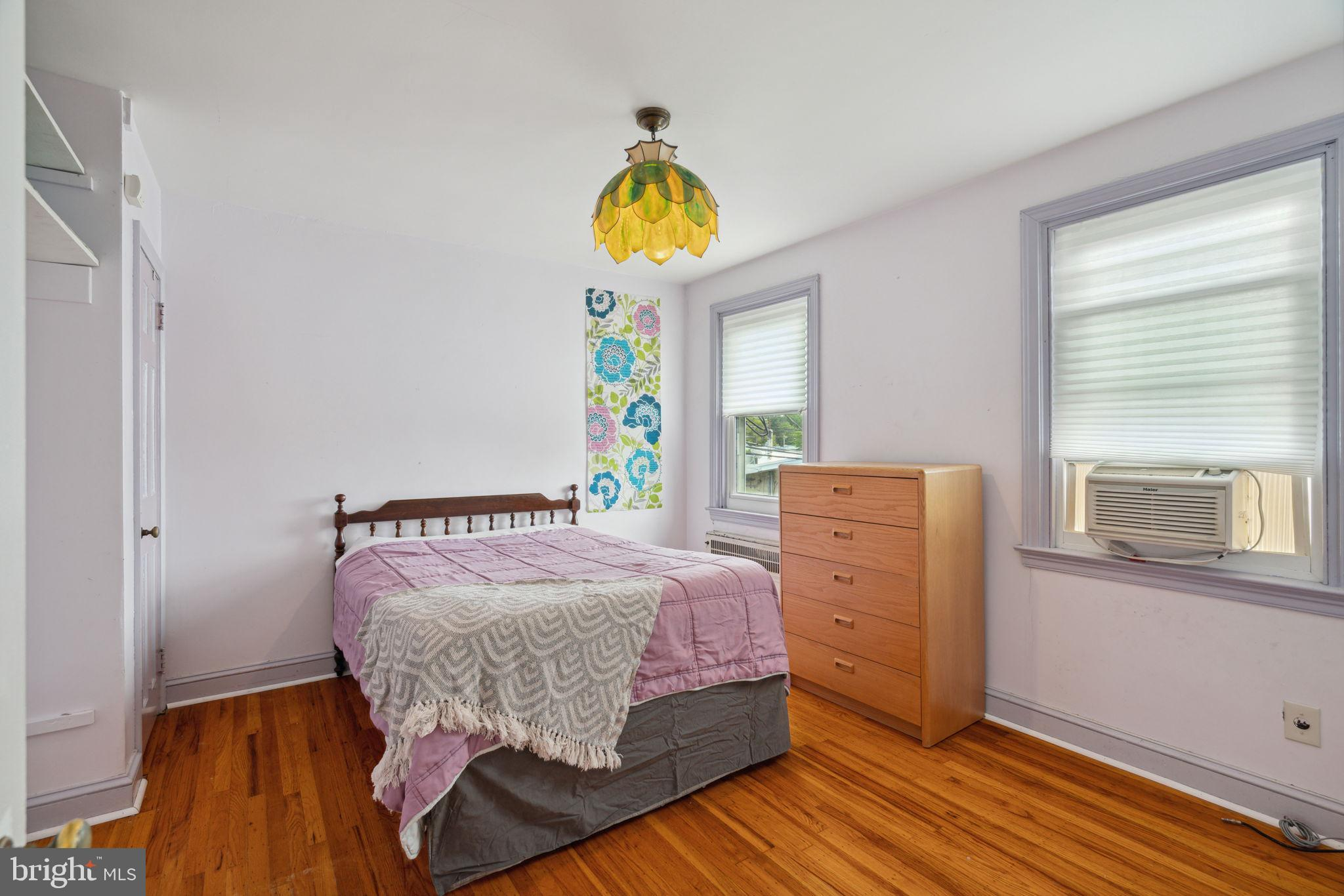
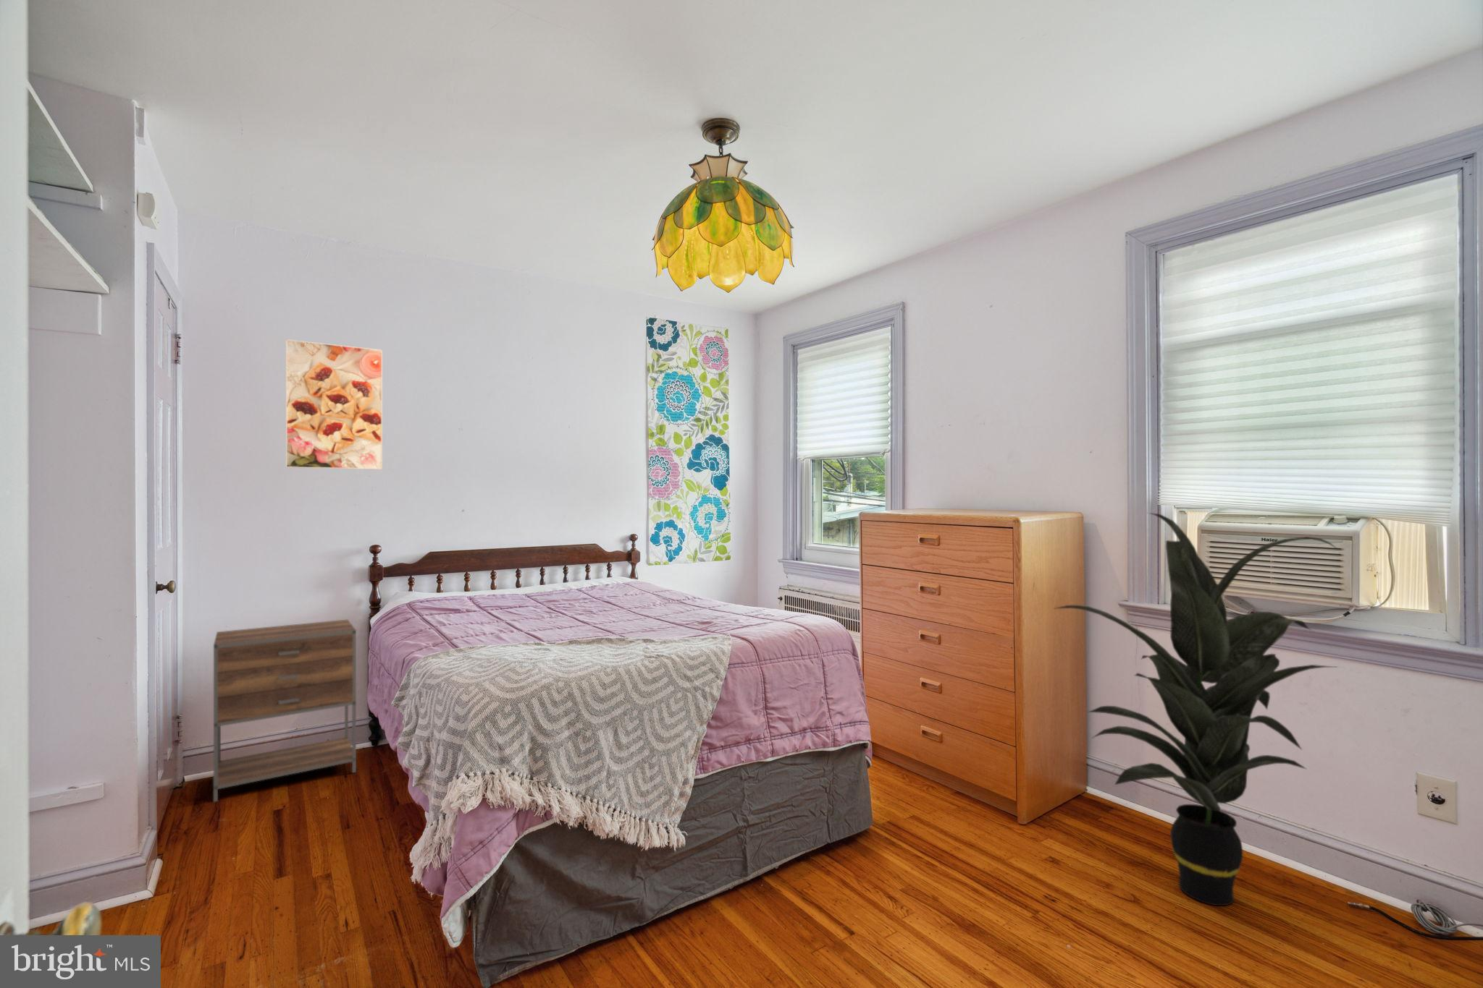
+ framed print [286,339,383,470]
+ nightstand [213,619,358,803]
+ indoor plant [1052,512,1340,906]
